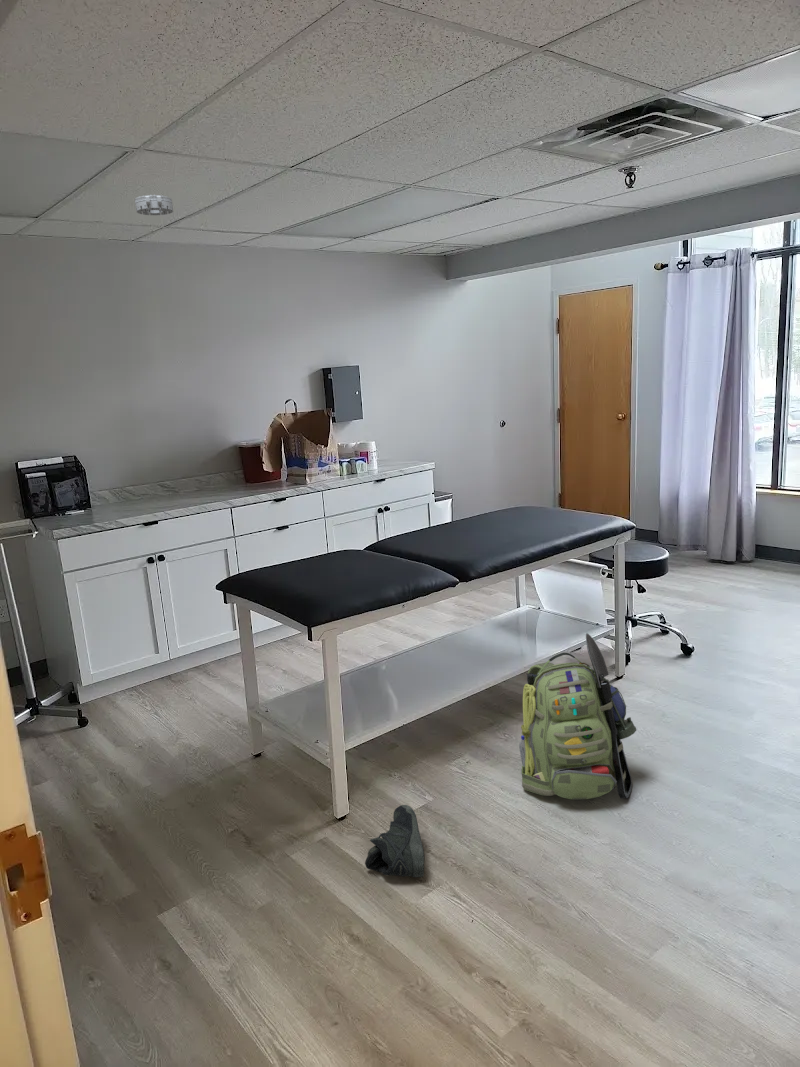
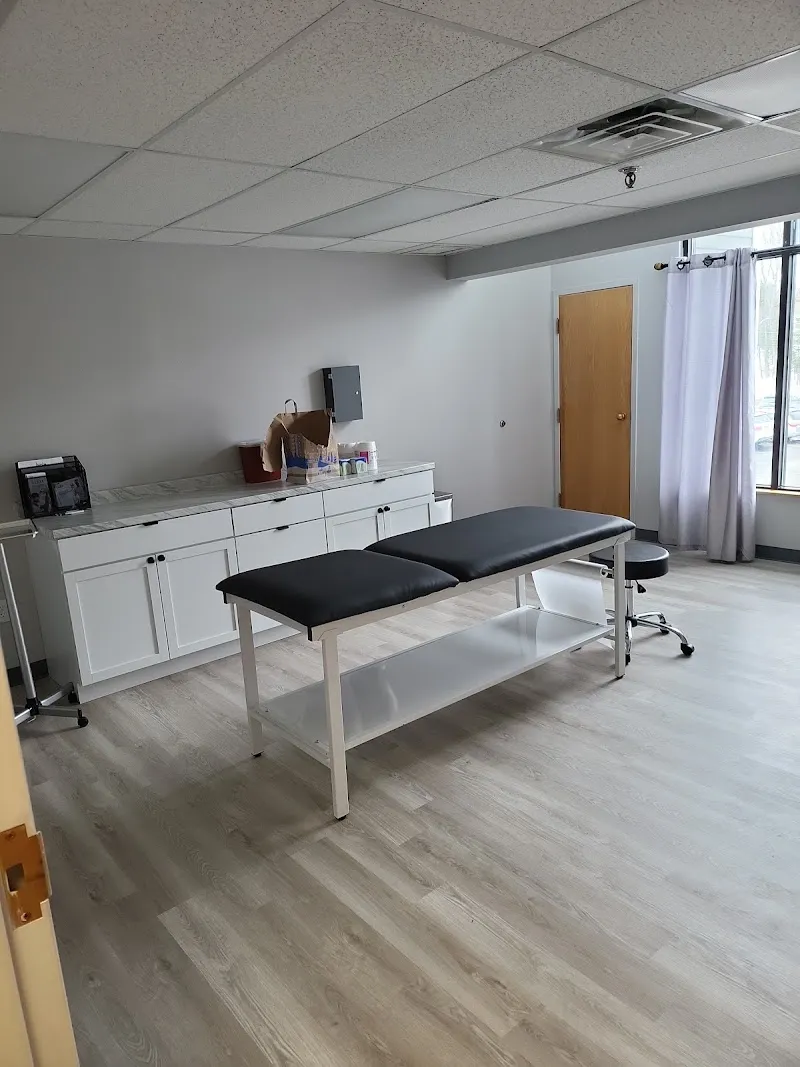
- smoke detector [134,194,174,216]
- sneaker [364,804,425,878]
- backpack [518,632,637,801]
